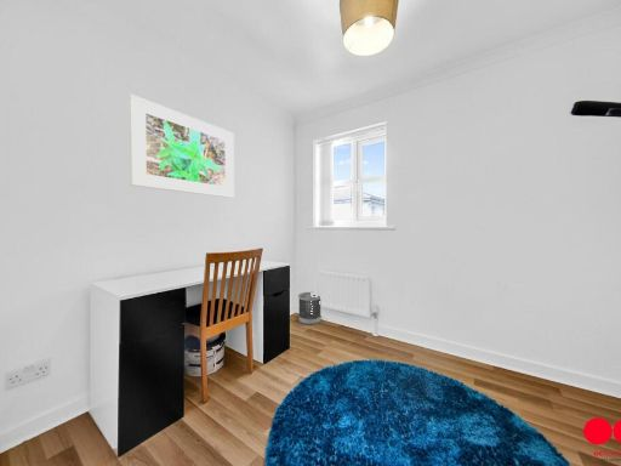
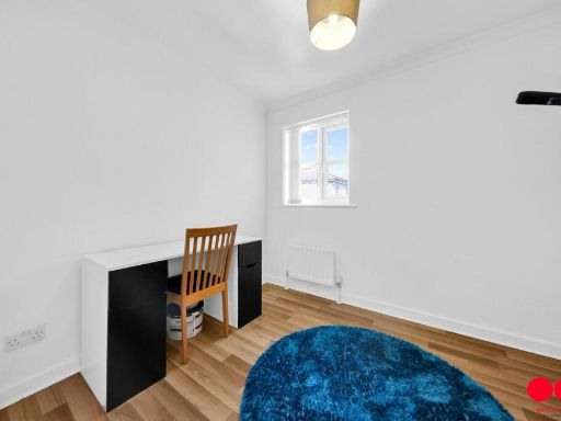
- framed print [129,93,235,199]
- wastebasket [297,291,323,325]
